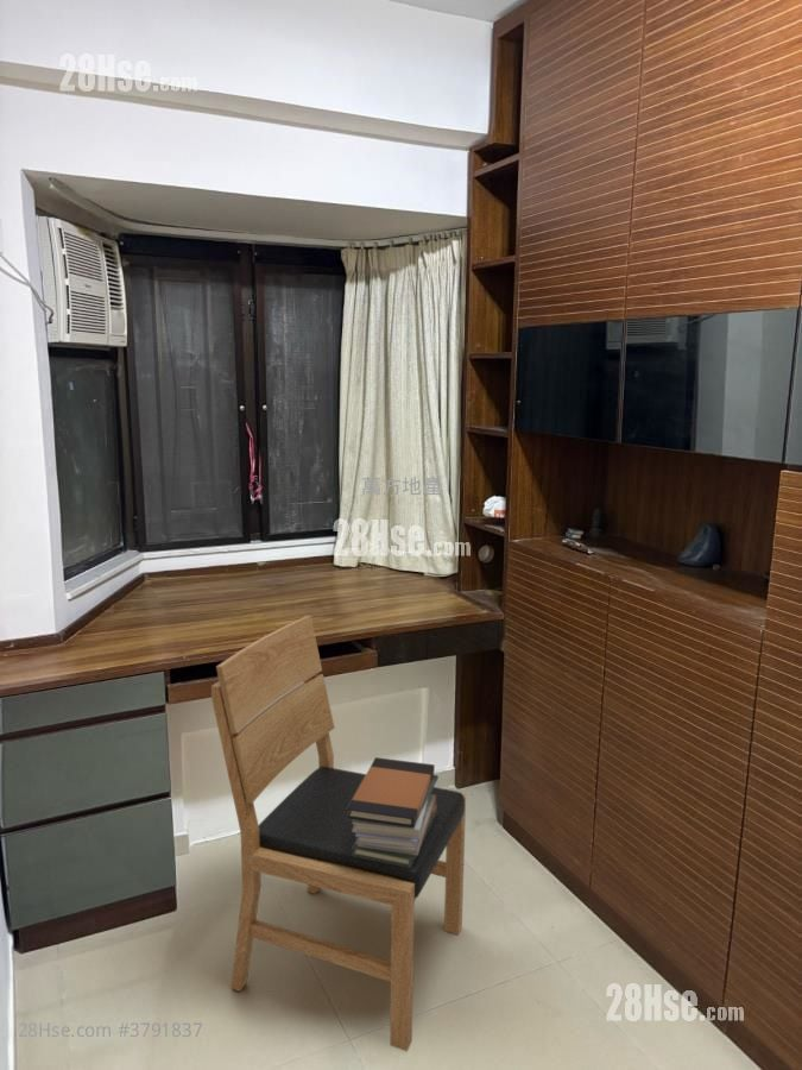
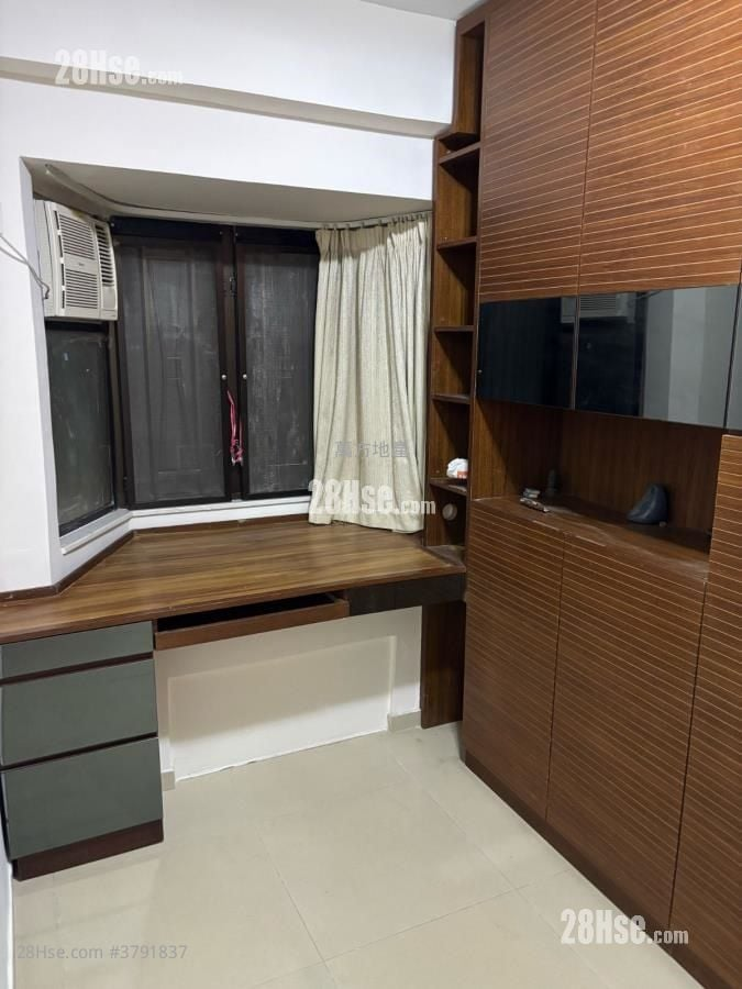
- chair [210,615,467,1052]
- book stack [347,756,440,868]
